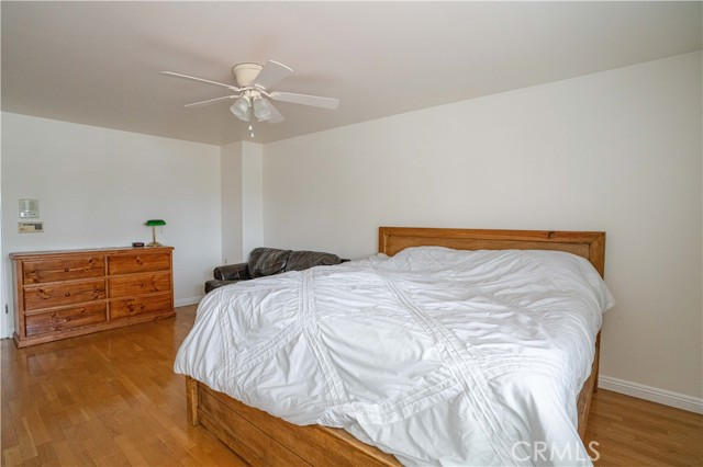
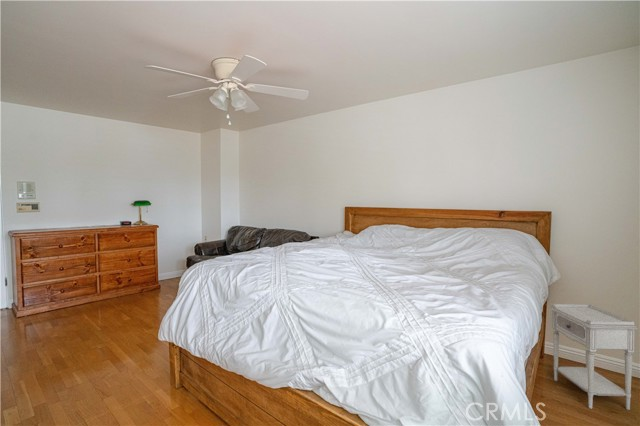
+ nightstand [548,303,639,411]
